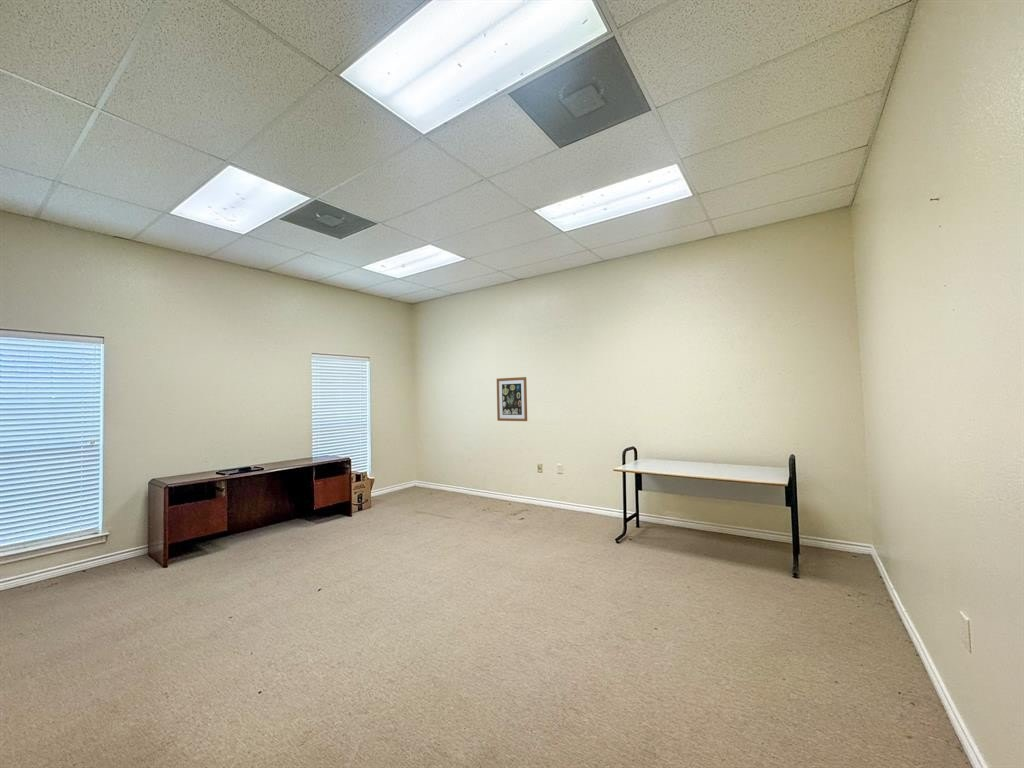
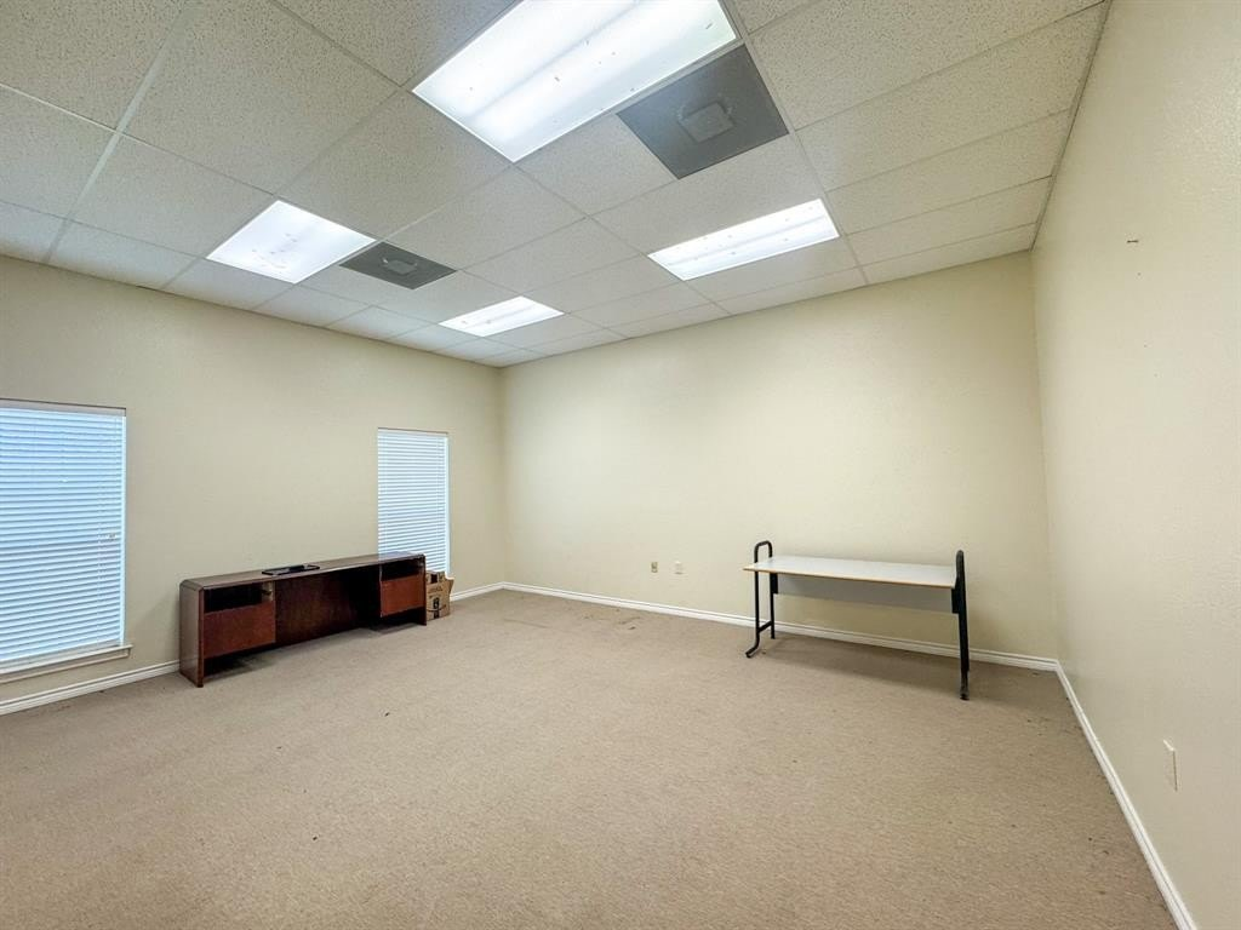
- wall art [496,376,528,422]
